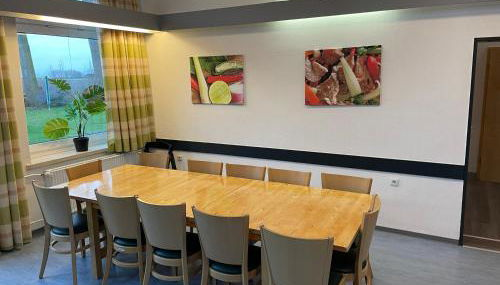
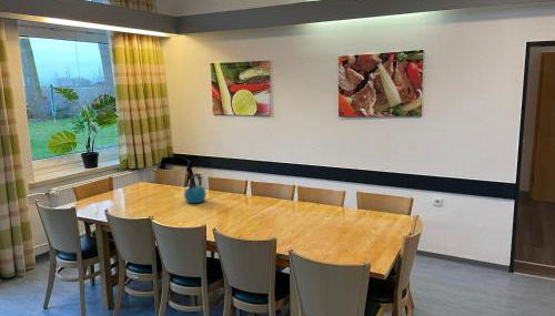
+ kettle [183,173,208,204]
